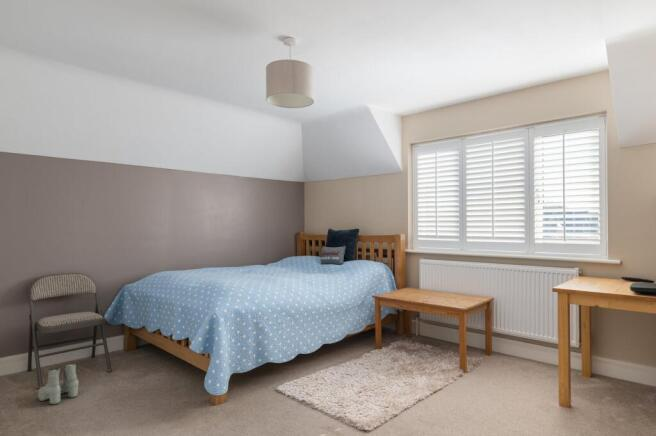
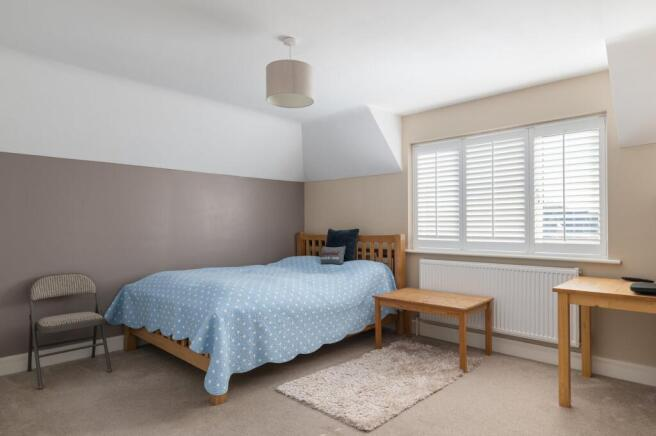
- boots [37,362,80,405]
